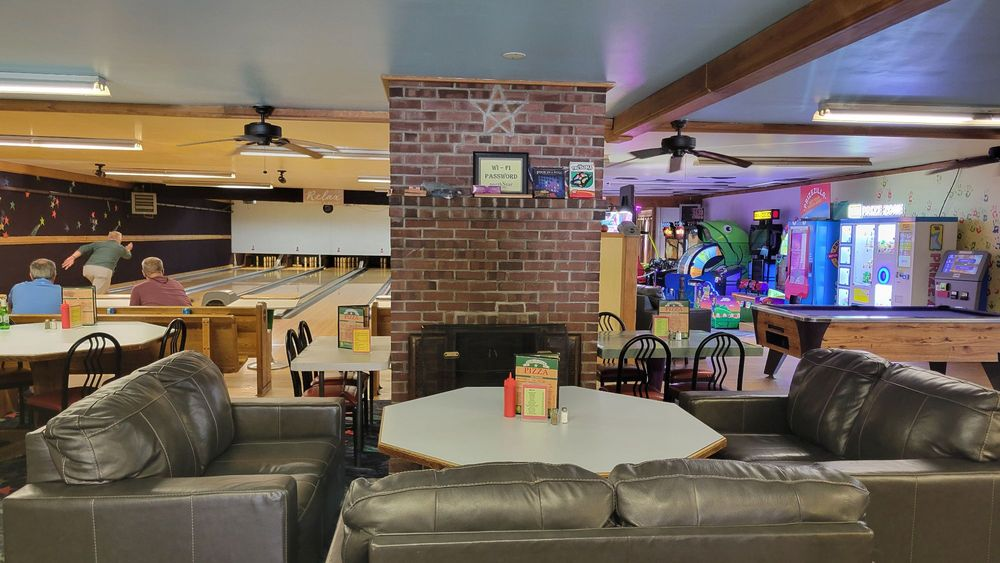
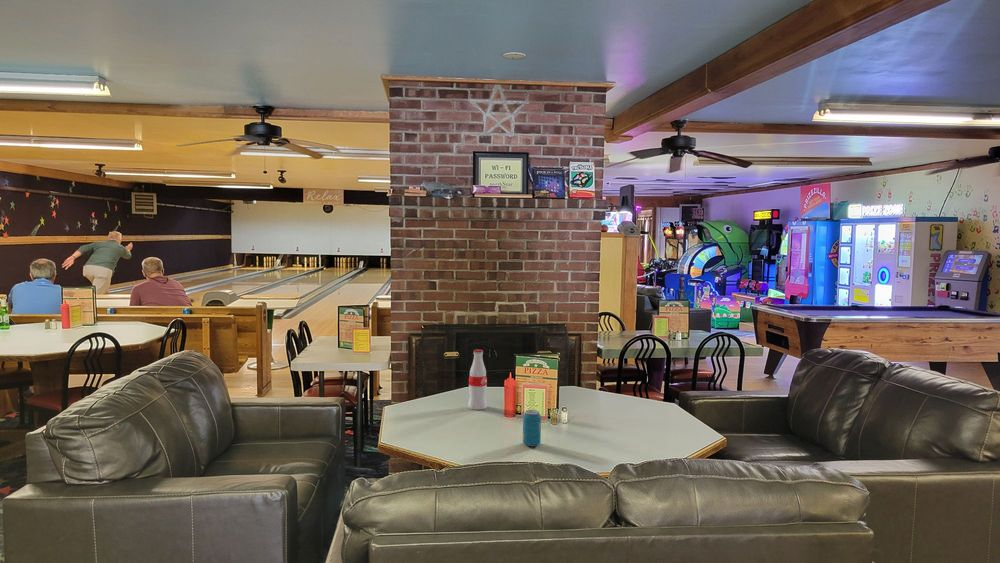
+ soda bottle [467,349,488,411]
+ beverage can [522,409,542,447]
